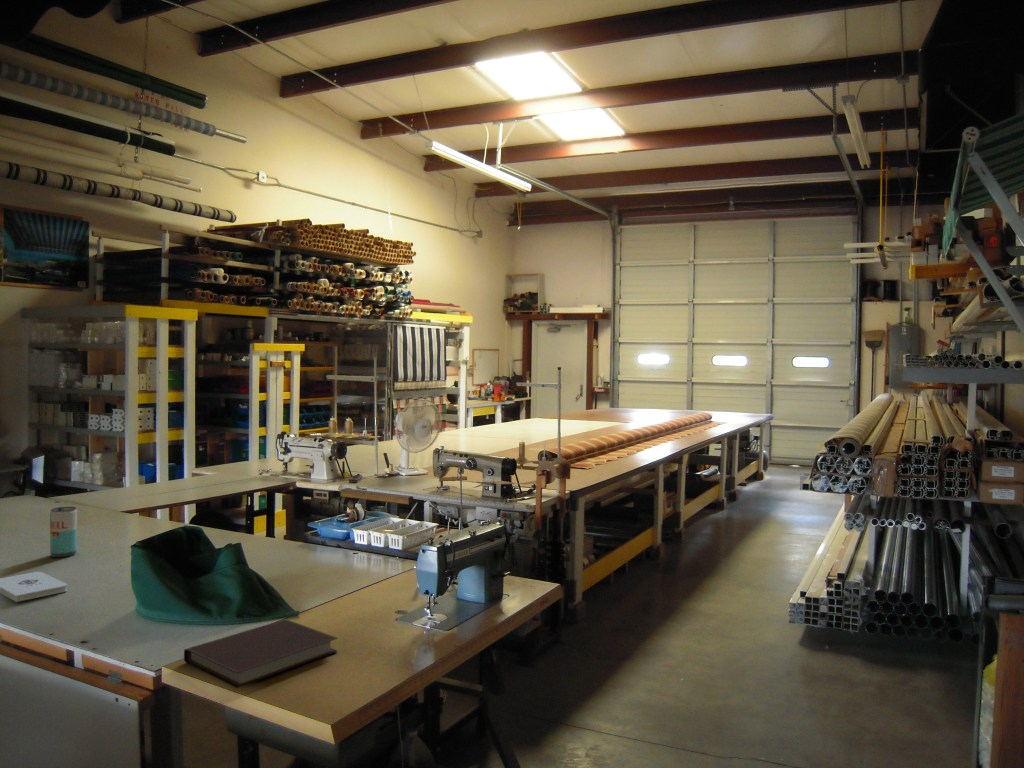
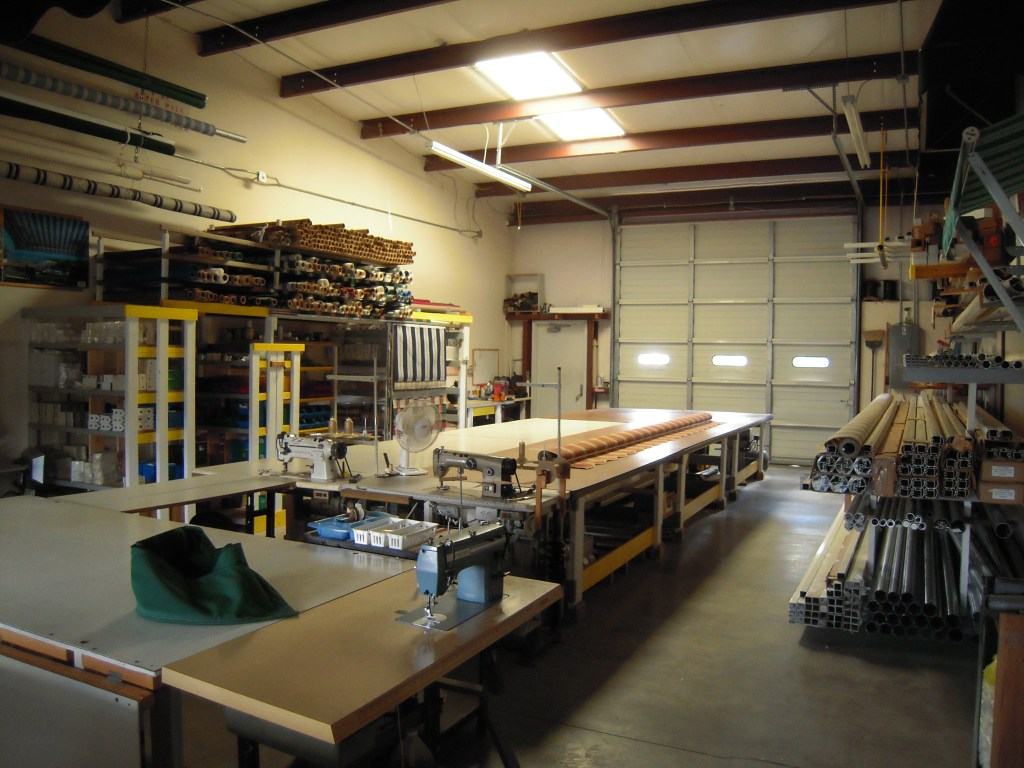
- notepad [0,571,68,603]
- notebook [183,618,339,689]
- beverage can [49,506,78,558]
